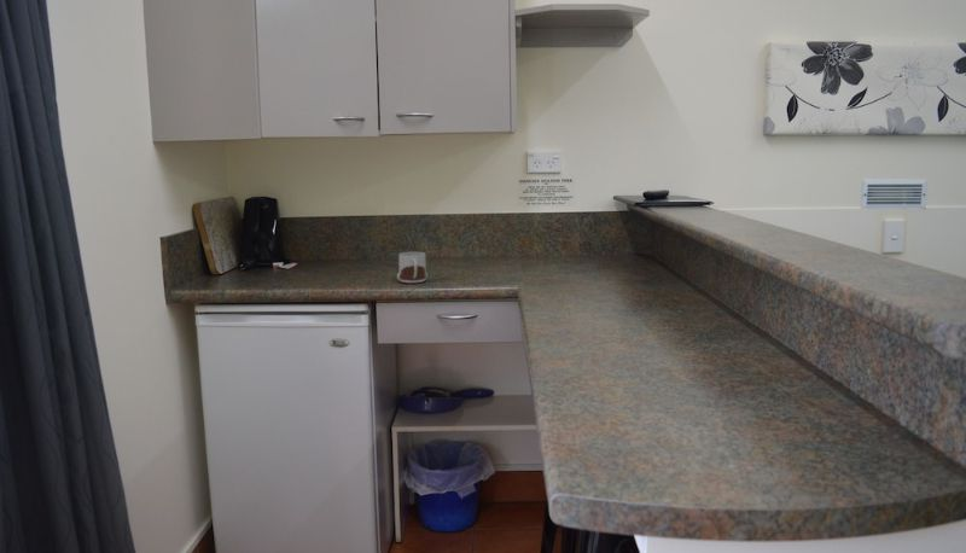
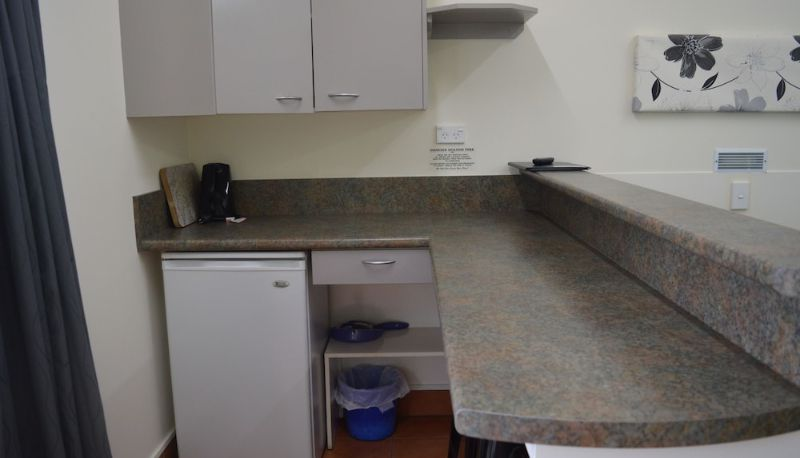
- mug [396,251,429,284]
